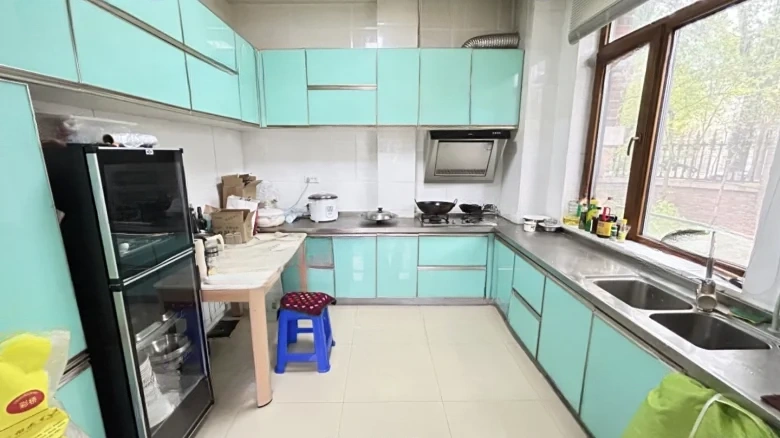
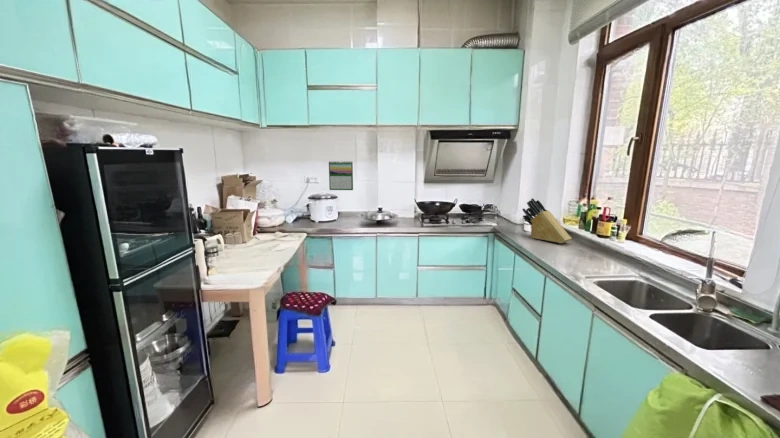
+ knife block [521,197,572,244]
+ calendar [328,160,354,191]
